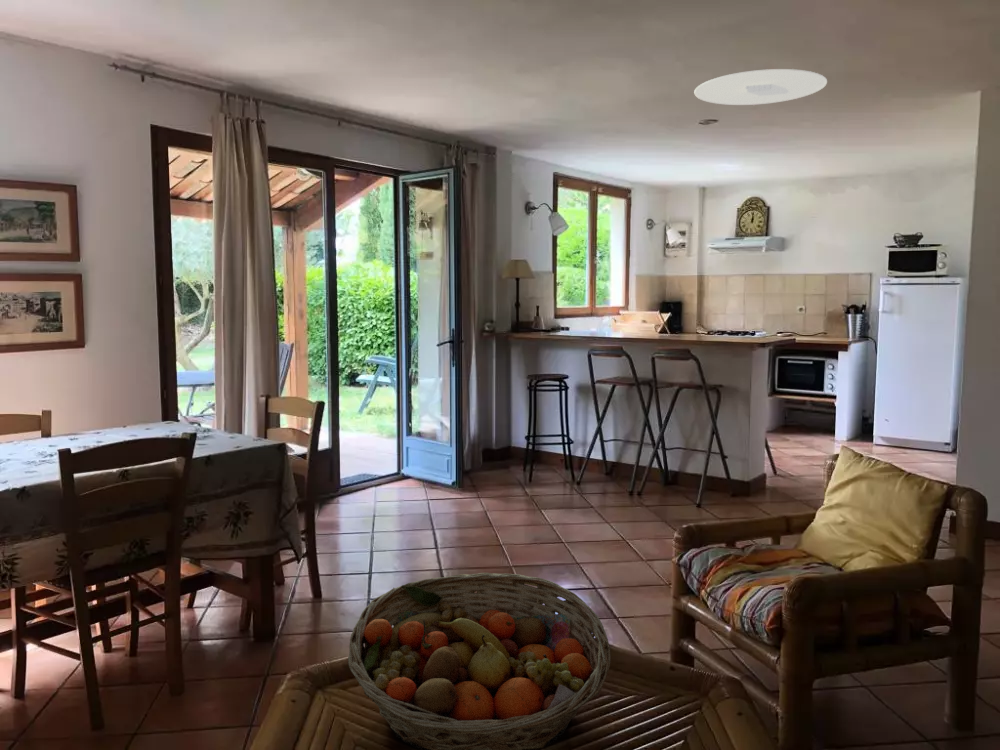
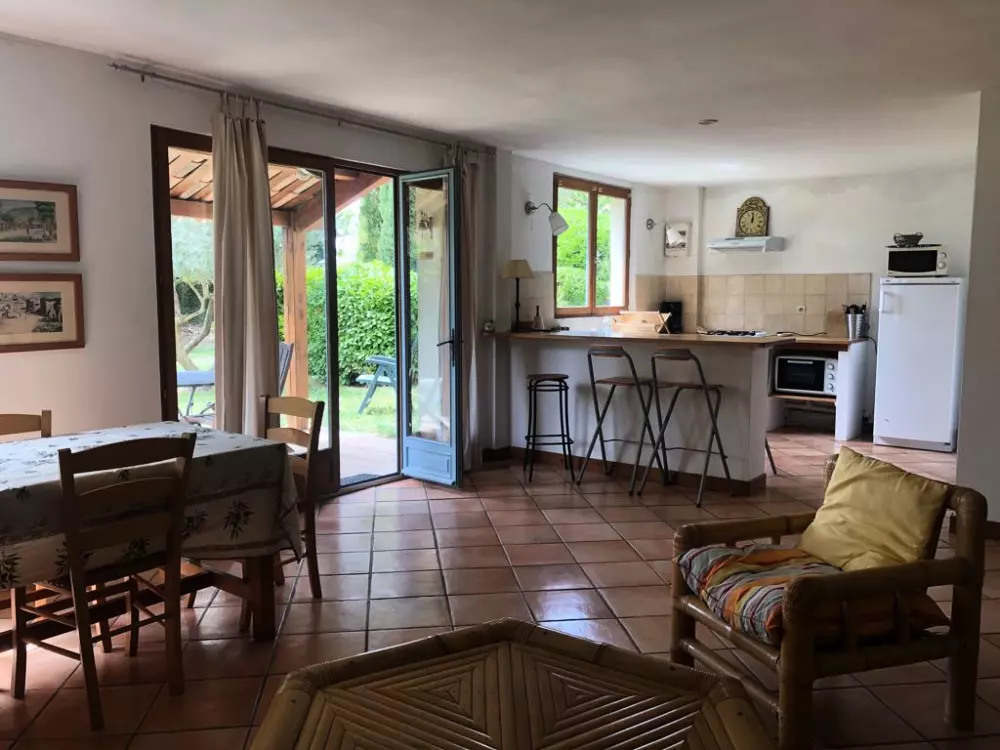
- fruit basket [347,572,612,750]
- ceiling light [693,68,828,106]
